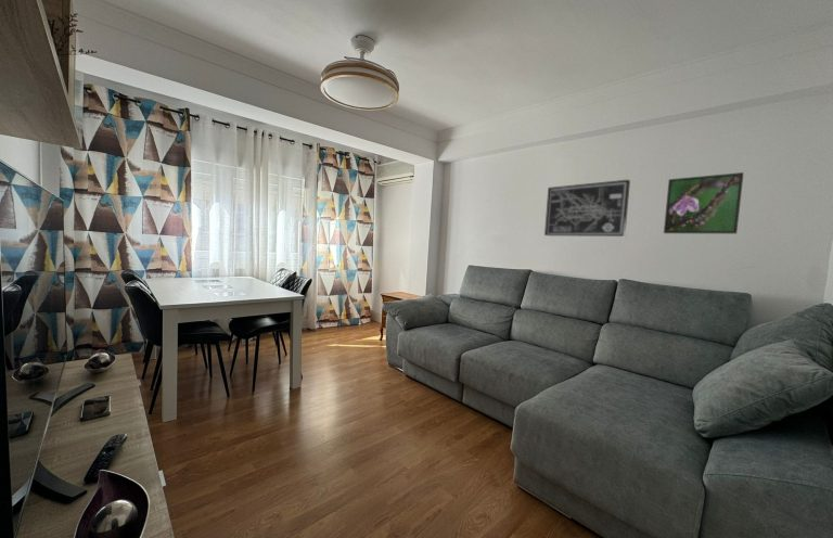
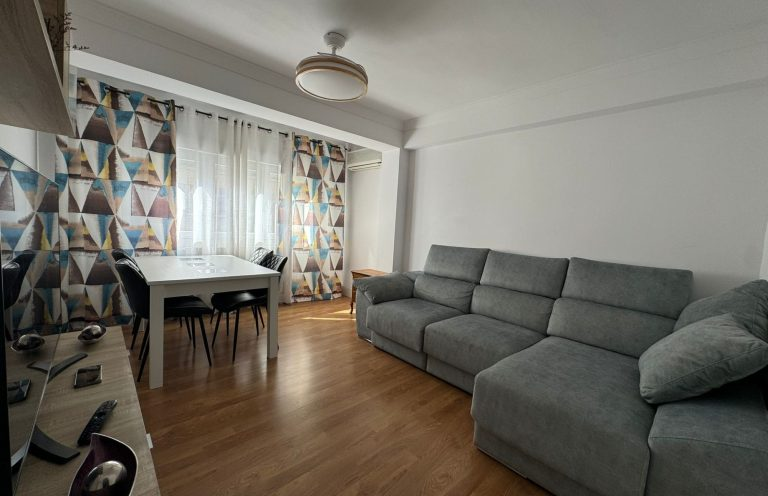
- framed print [663,171,744,234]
- wall art [543,179,631,238]
